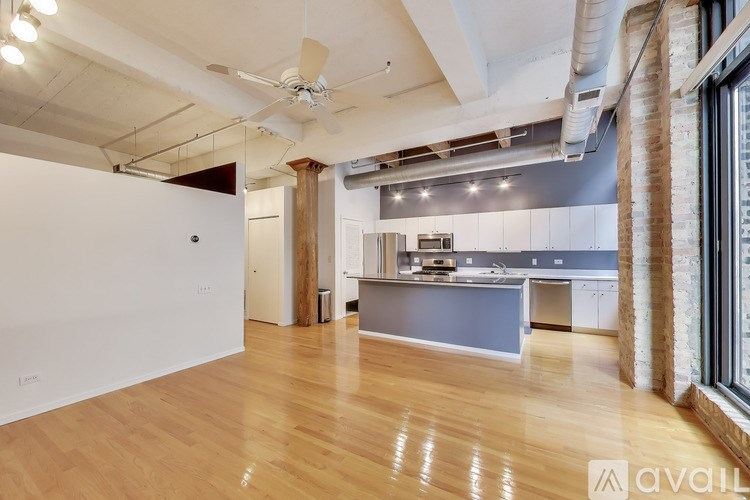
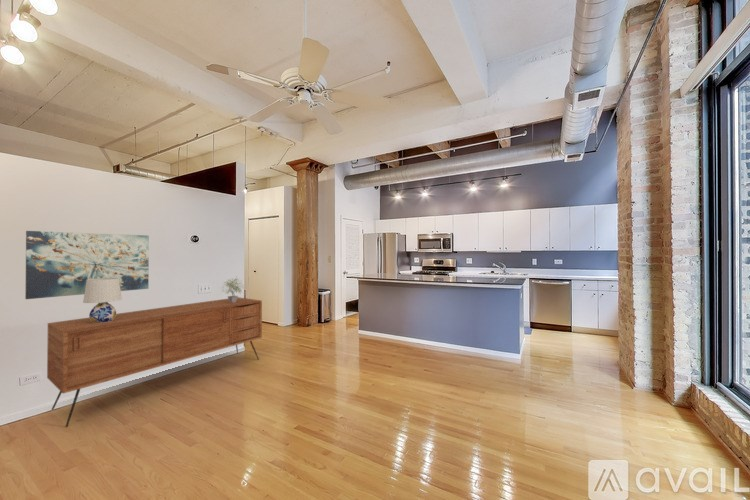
+ sideboard [46,296,263,428]
+ table lamp [82,278,123,323]
+ potted plant [221,277,246,302]
+ wall art [24,230,150,300]
